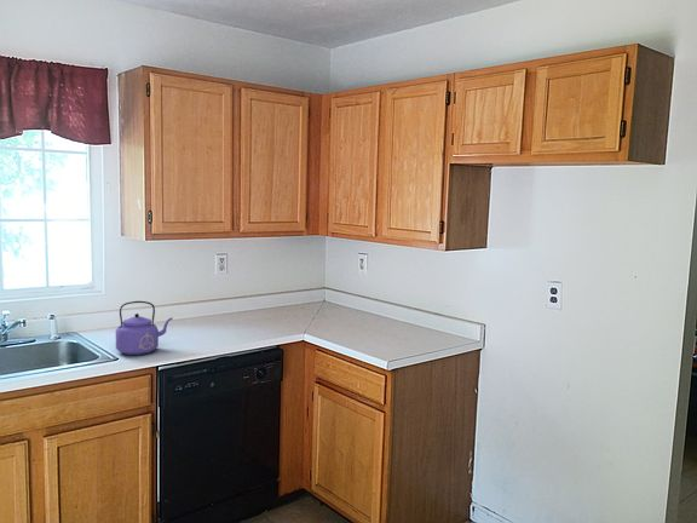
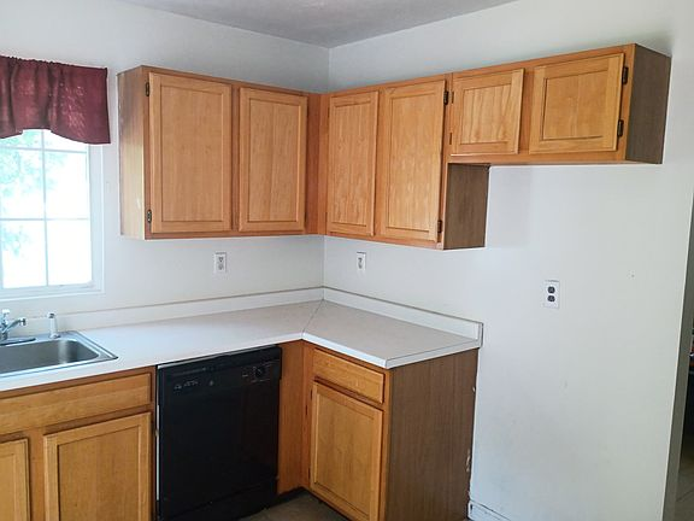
- kettle [115,300,174,356]
